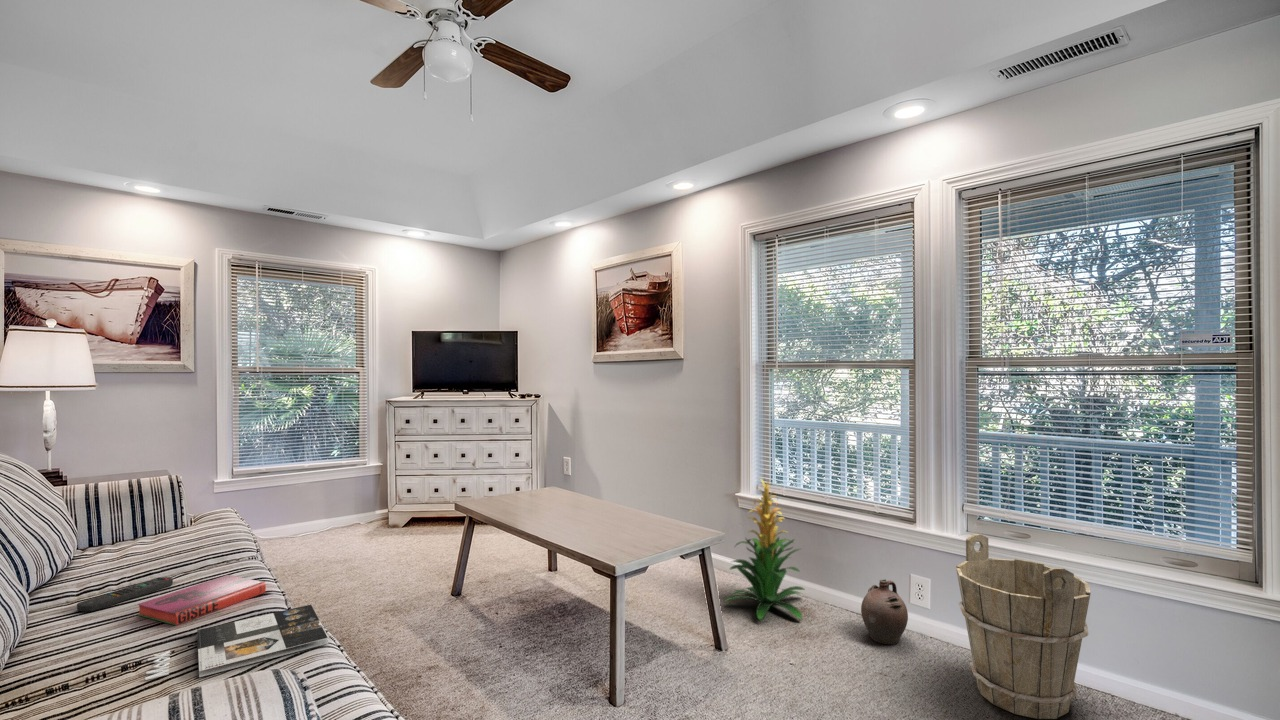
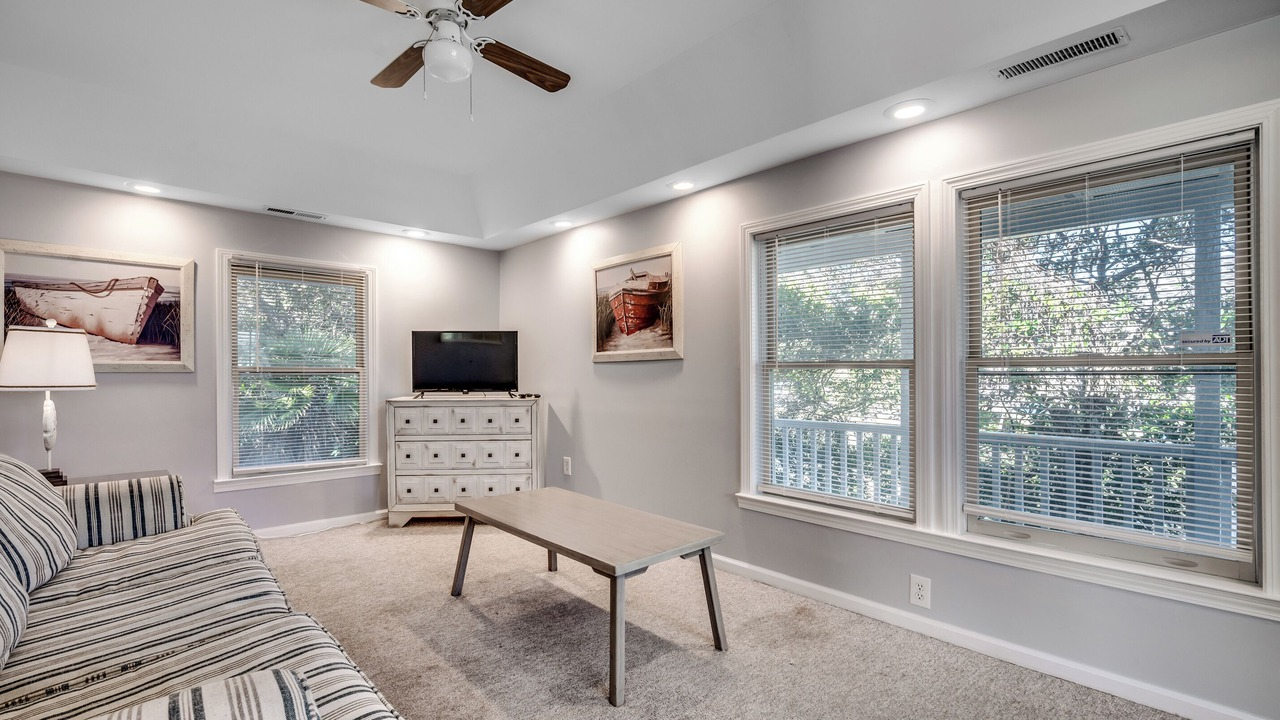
- magazine [144,604,330,681]
- bucket [955,533,1092,720]
- remote control [76,576,174,613]
- ceramic jug [860,578,909,646]
- indoor plant [722,476,806,621]
- hardback book [137,574,267,627]
